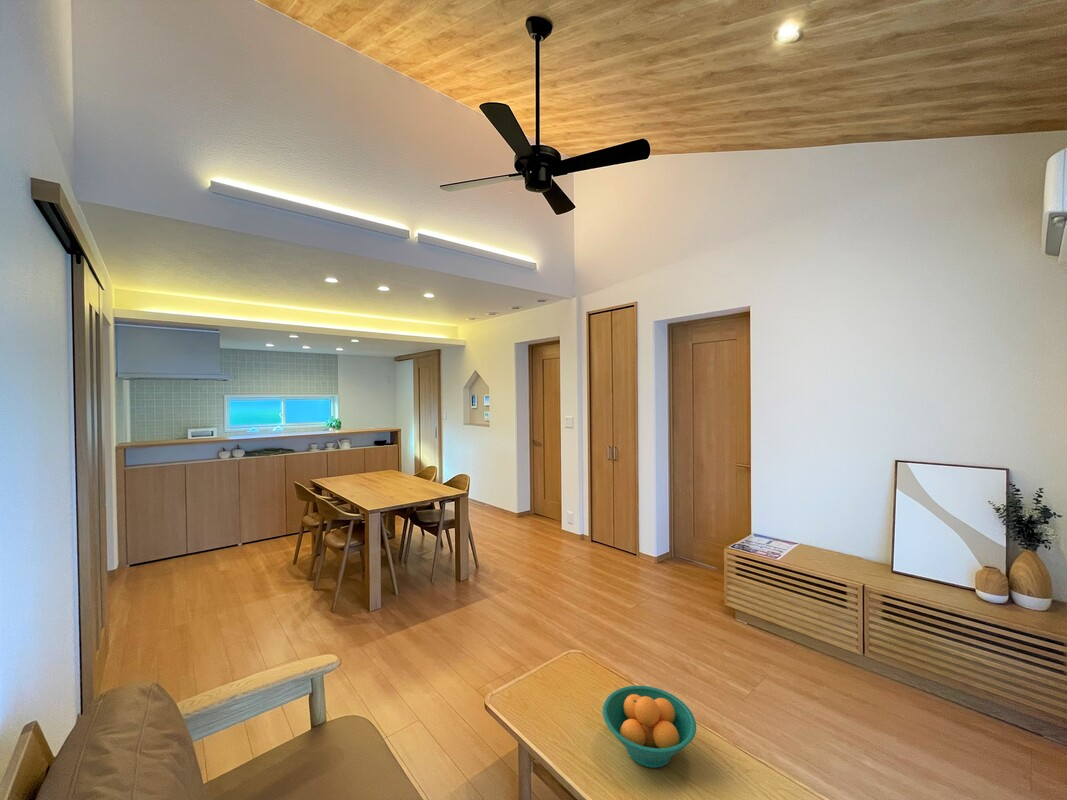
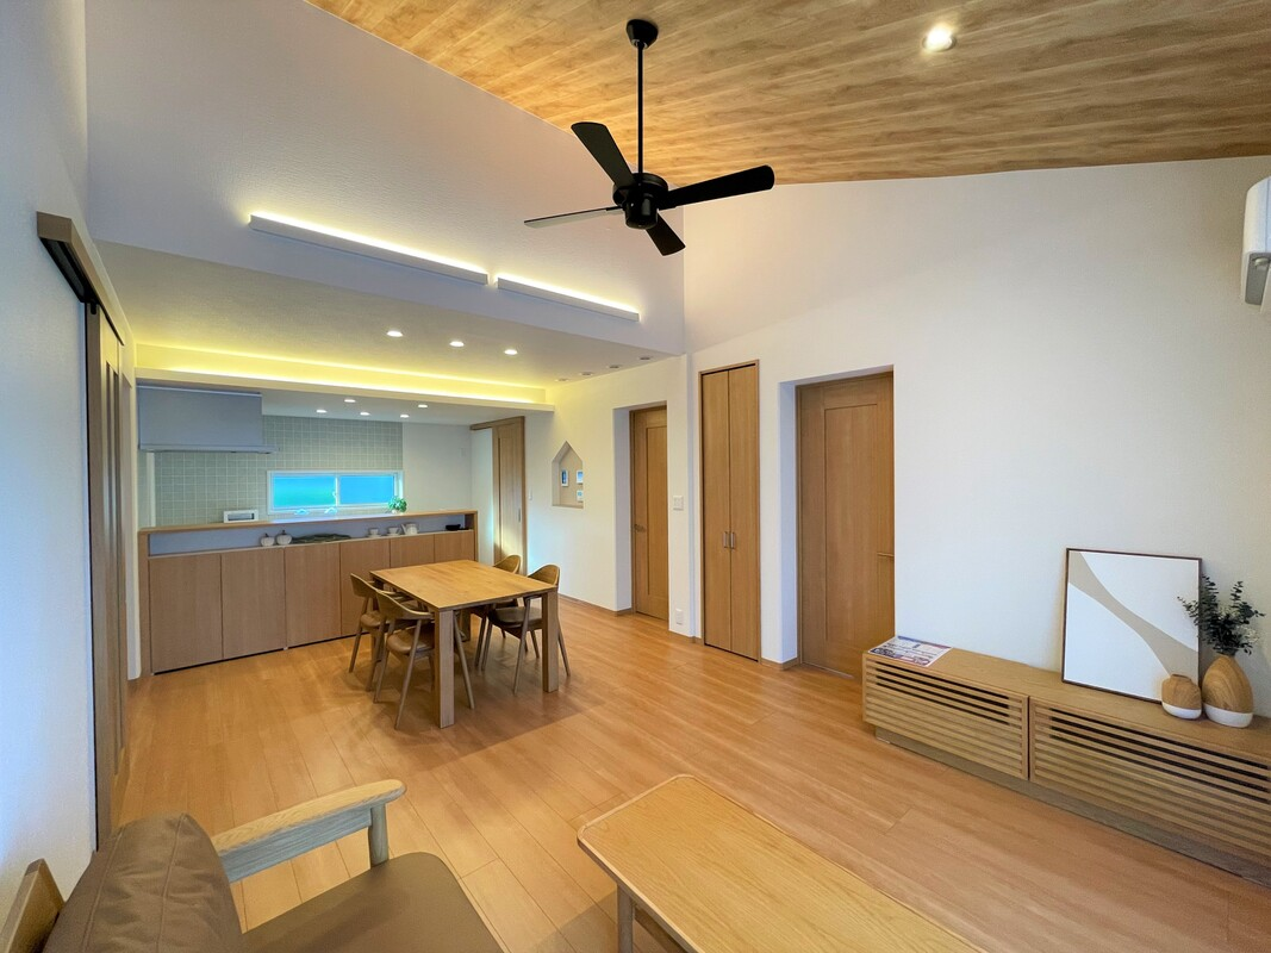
- fruit bowl [602,685,697,769]
